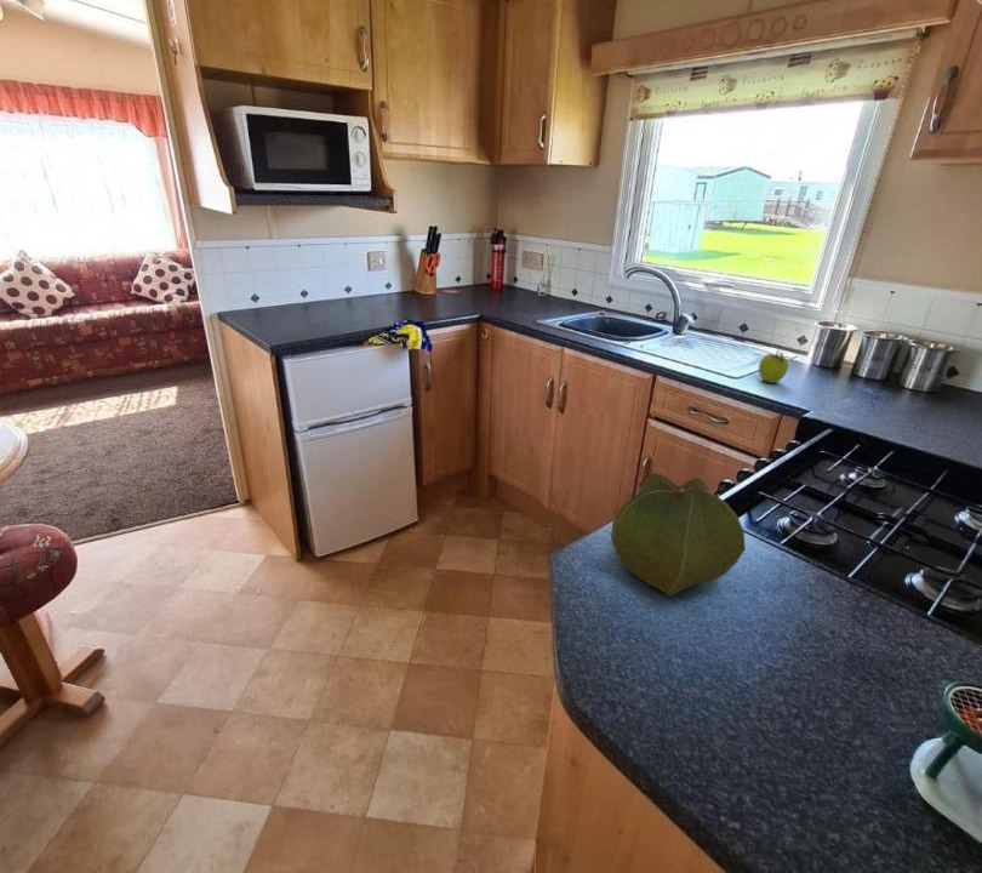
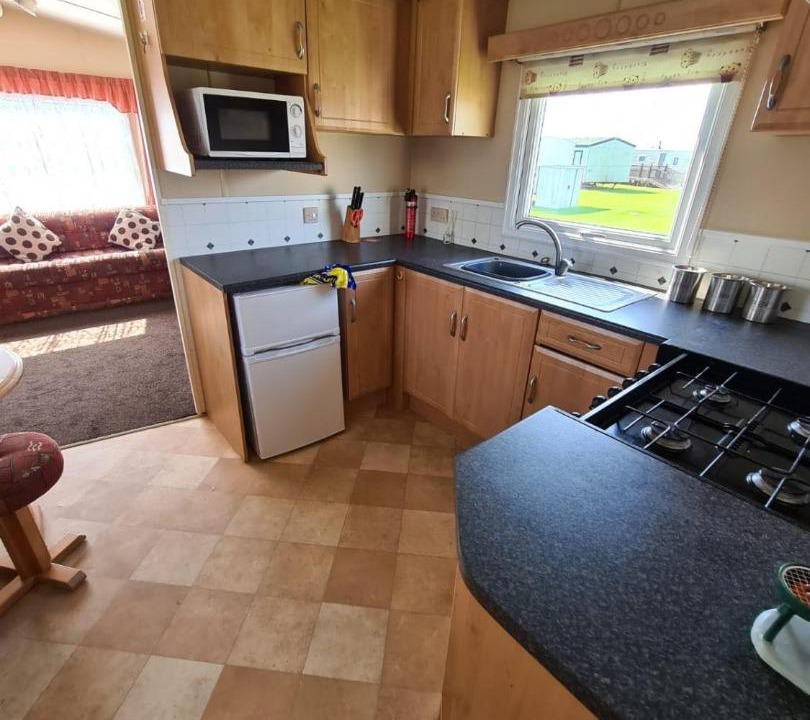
- cabbage [610,472,747,597]
- fruit [758,349,789,384]
